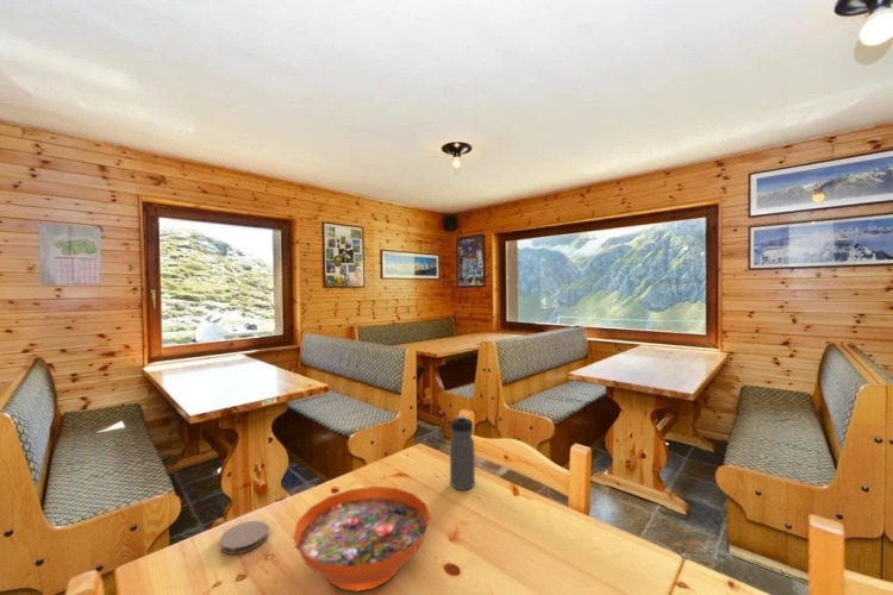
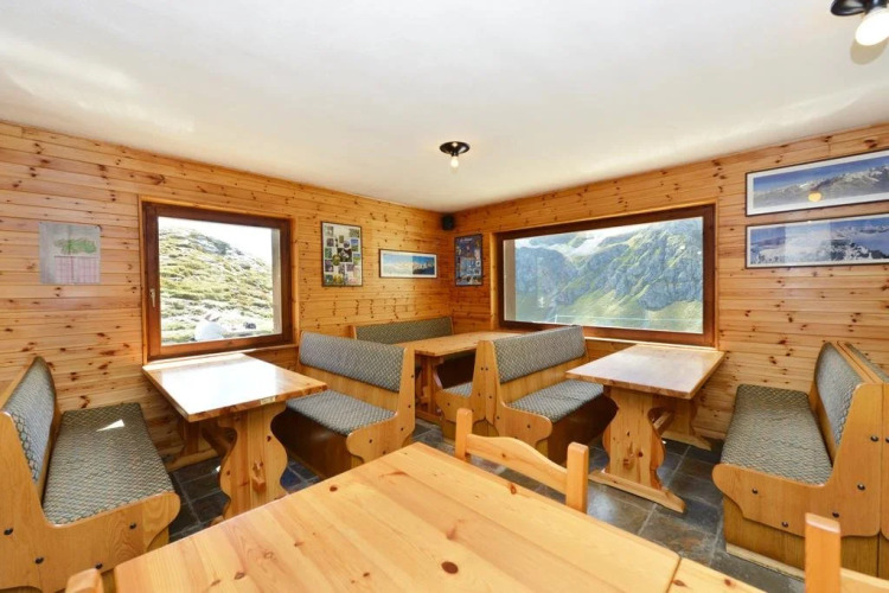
- decorative bowl [292,486,431,593]
- coaster [218,520,269,556]
- water bottle [449,414,476,490]
